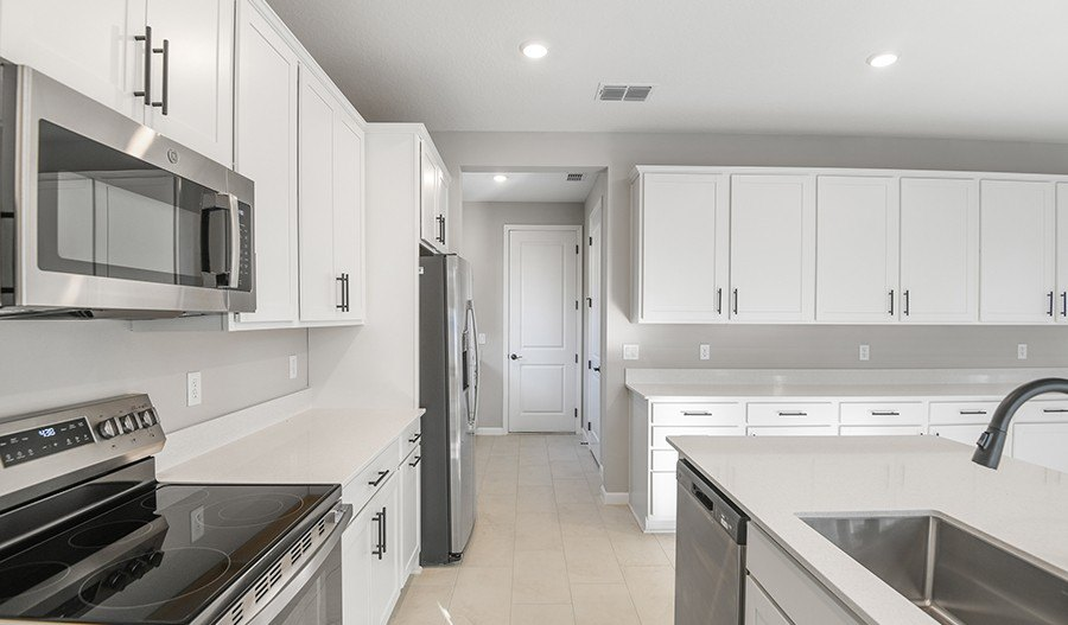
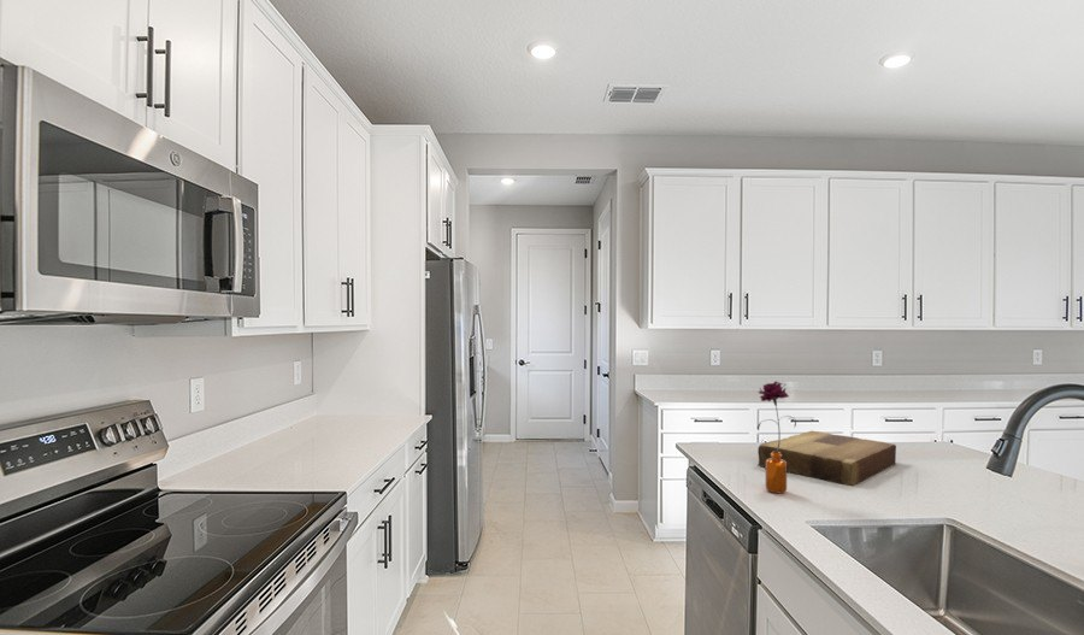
+ cutting board [756,430,897,487]
+ flower [756,380,797,494]
